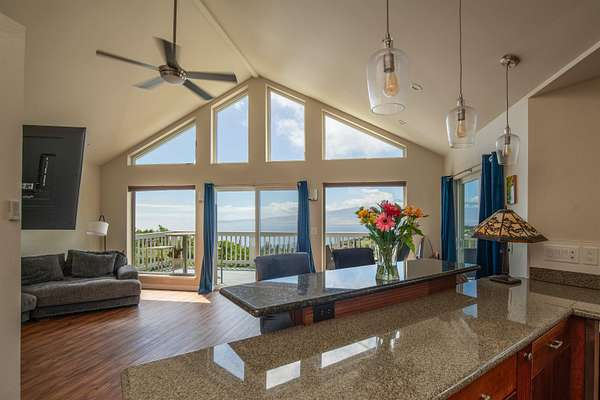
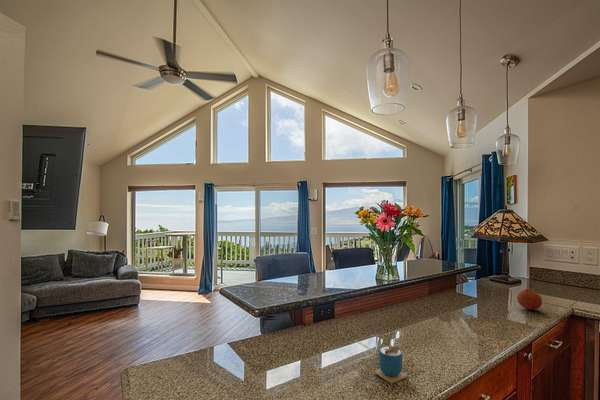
+ fruit [516,288,543,311]
+ cup [374,337,407,384]
